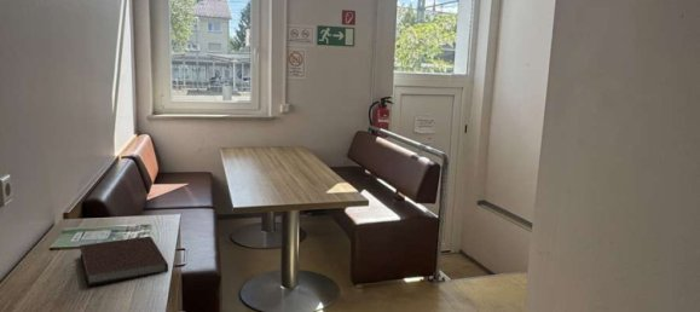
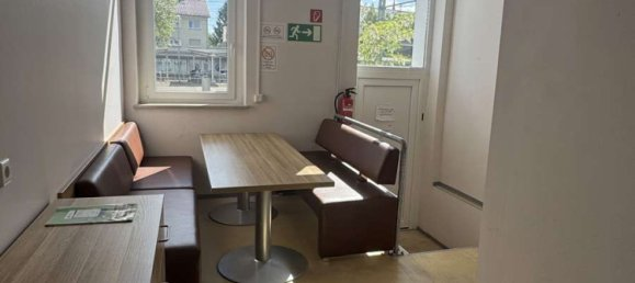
- notebook [79,236,169,288]
